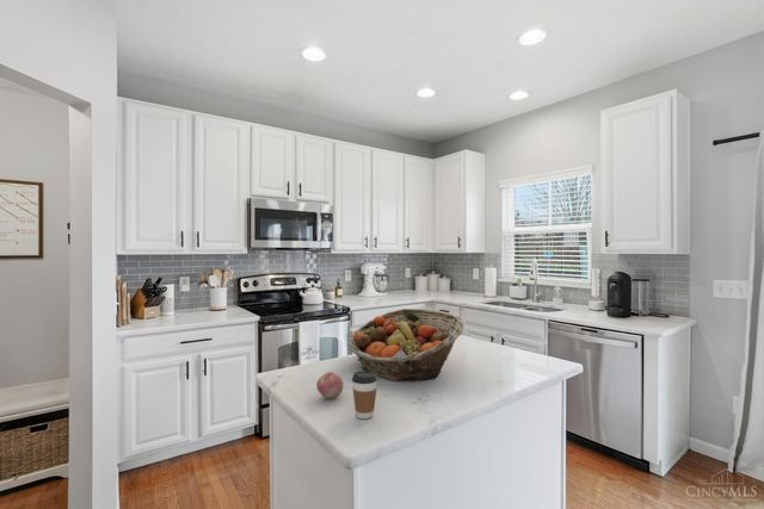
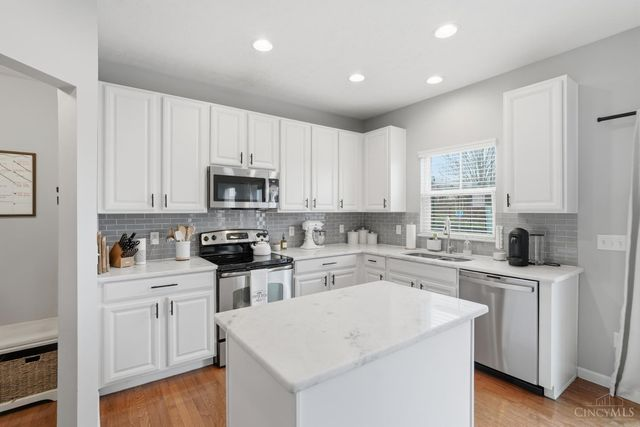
- fruit basket [347,308,464,383]
- apple [315,371,345,401]
- coffee cup [351,370,378,420]
